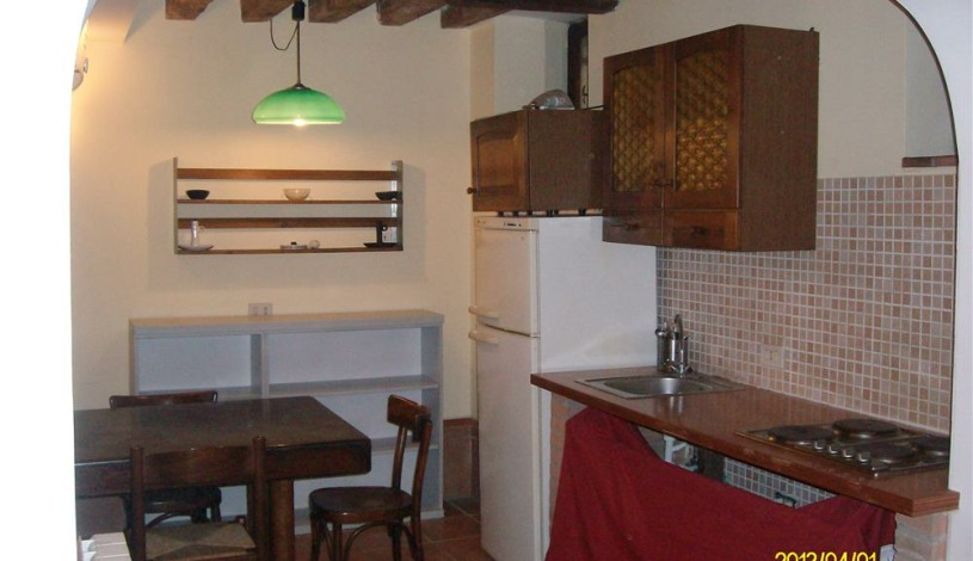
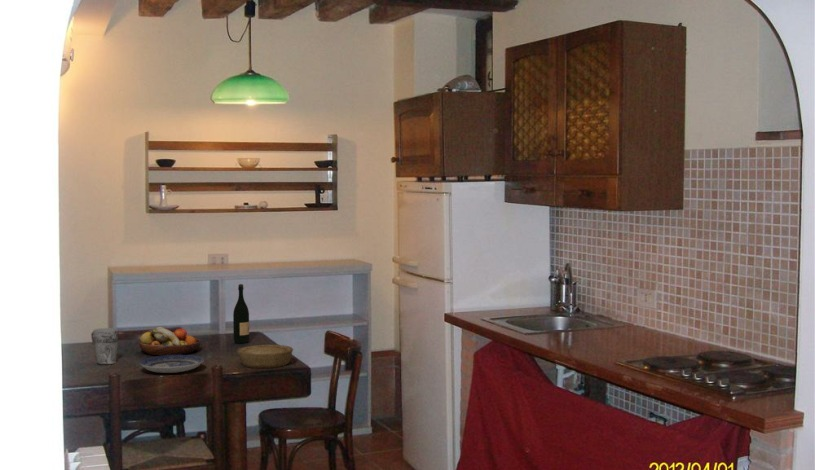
+ bowl [236,344,294,369]
+ cup [92,327,120,366]
+ wine bottle [232,283,250,344]
+ plate [139,354,205,374]
+ fruit bowl [138,326,202,356]
